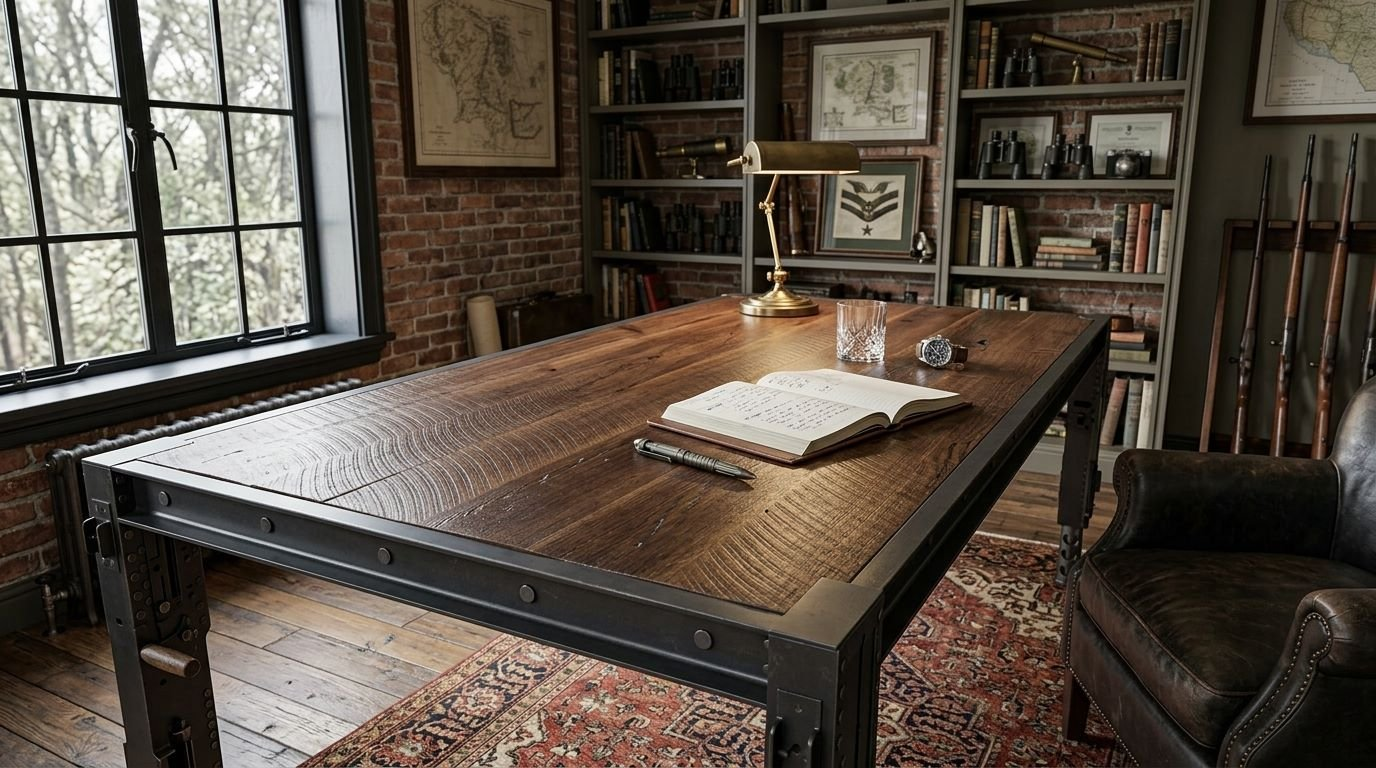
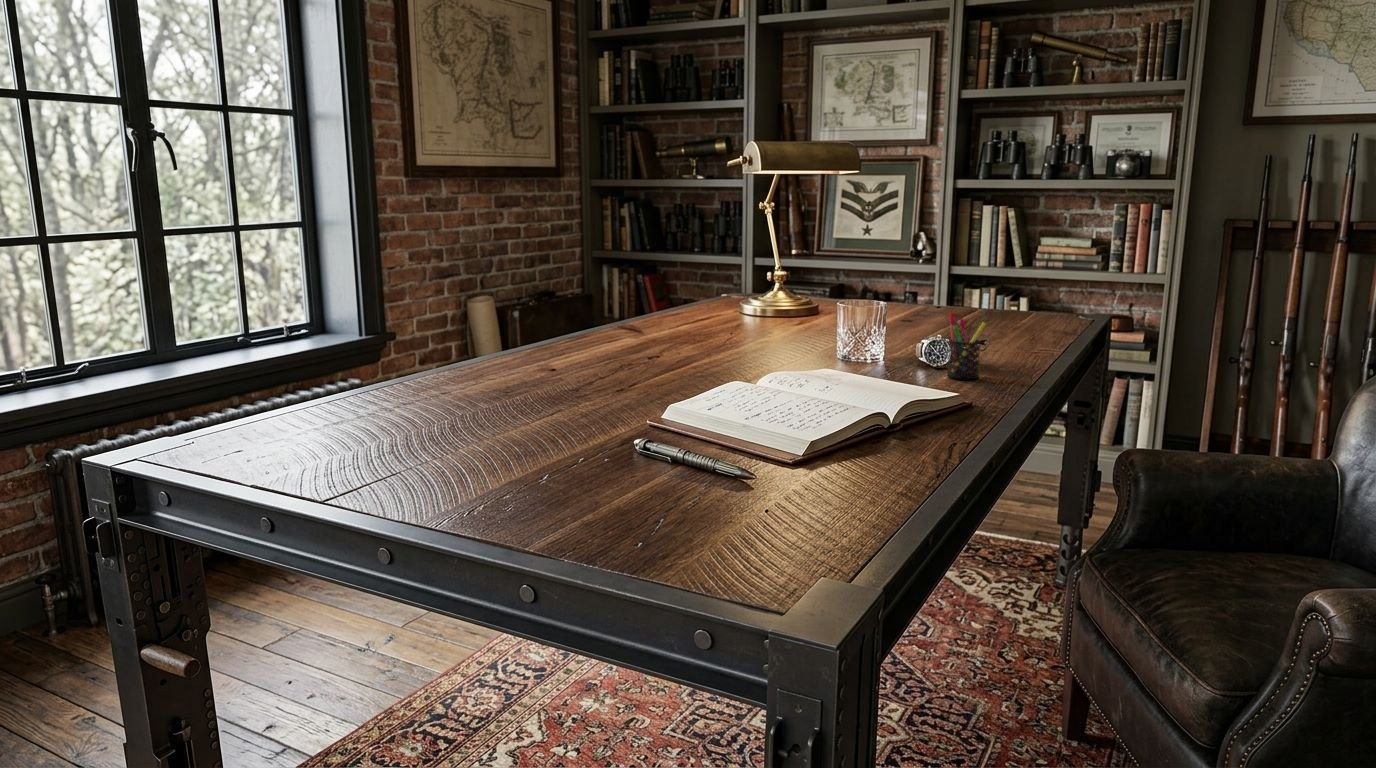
+ pen holder [946,312,987,380]
